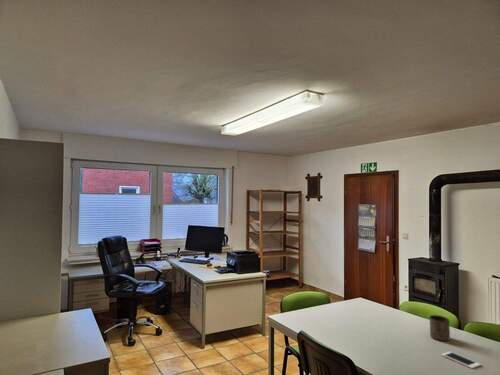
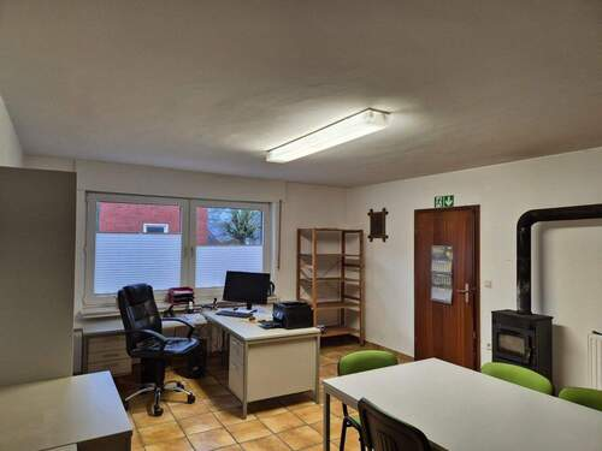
- cup [428,314,451,342]
- cell phone [441,351,482,369]
